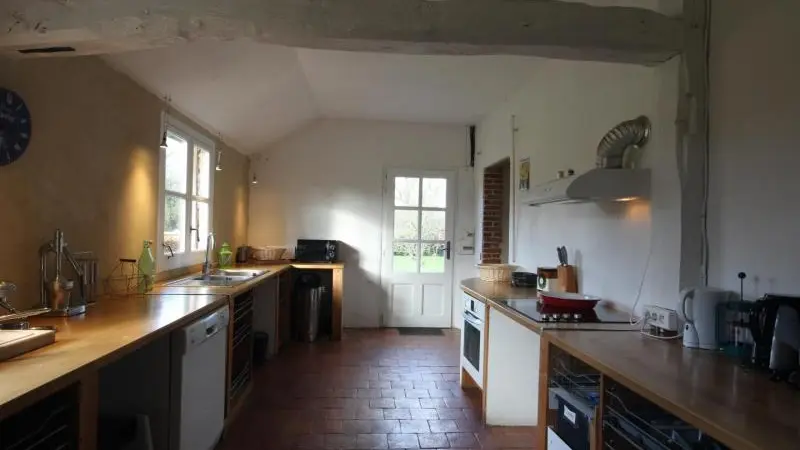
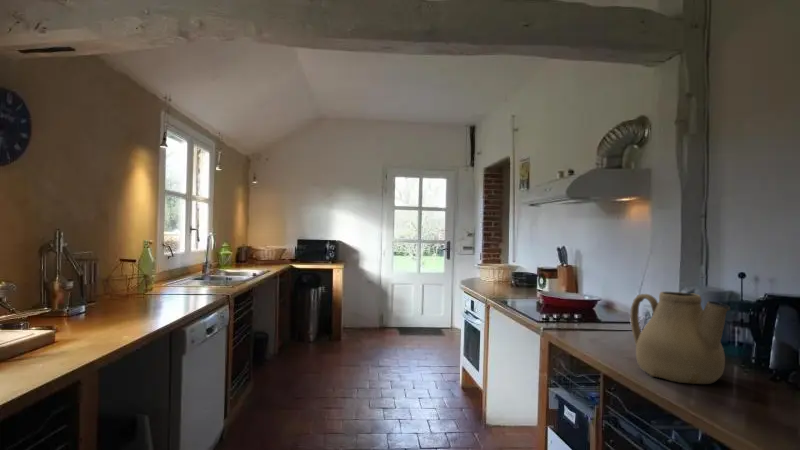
+ teapot [630,291,731,385]
